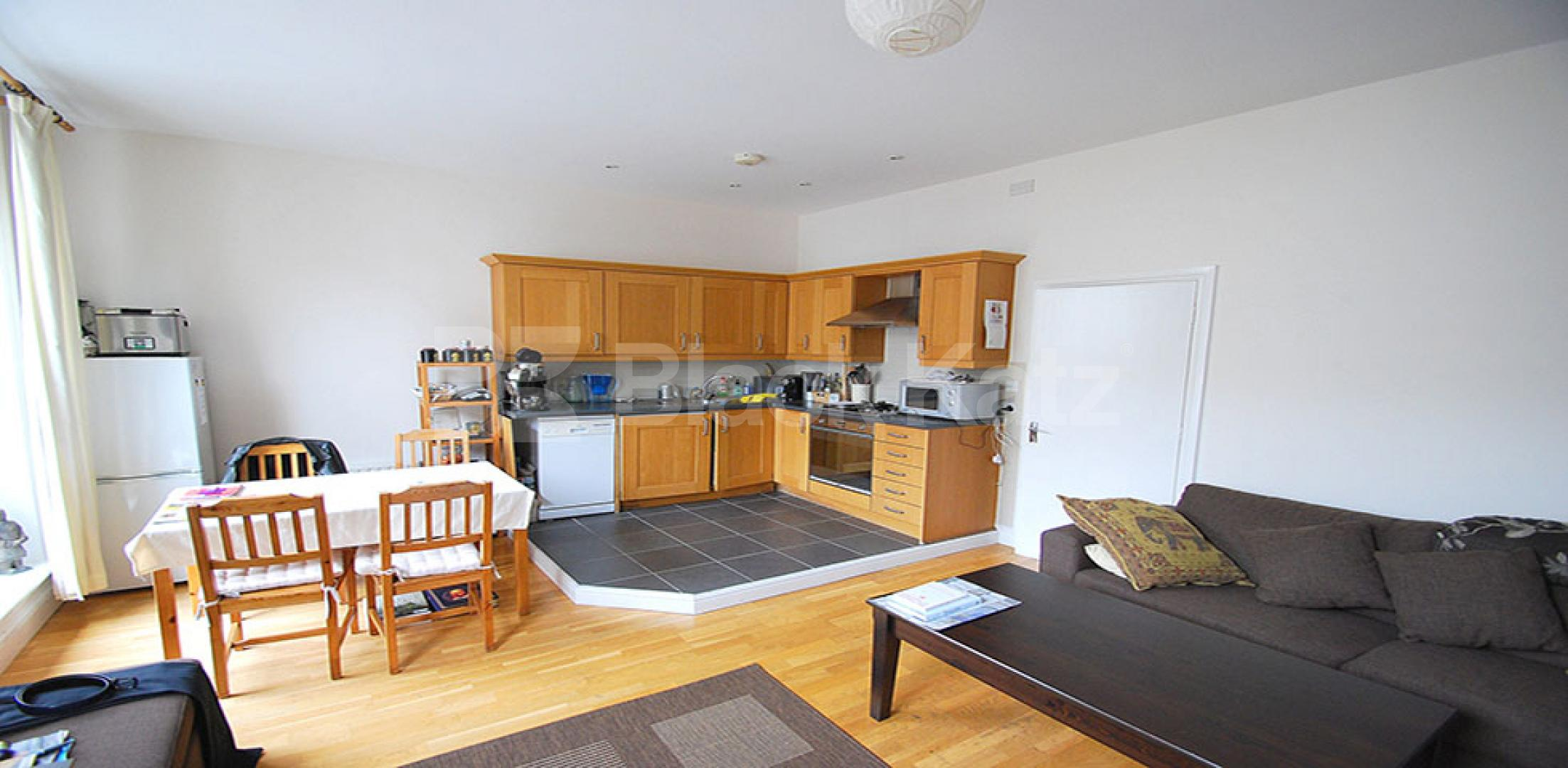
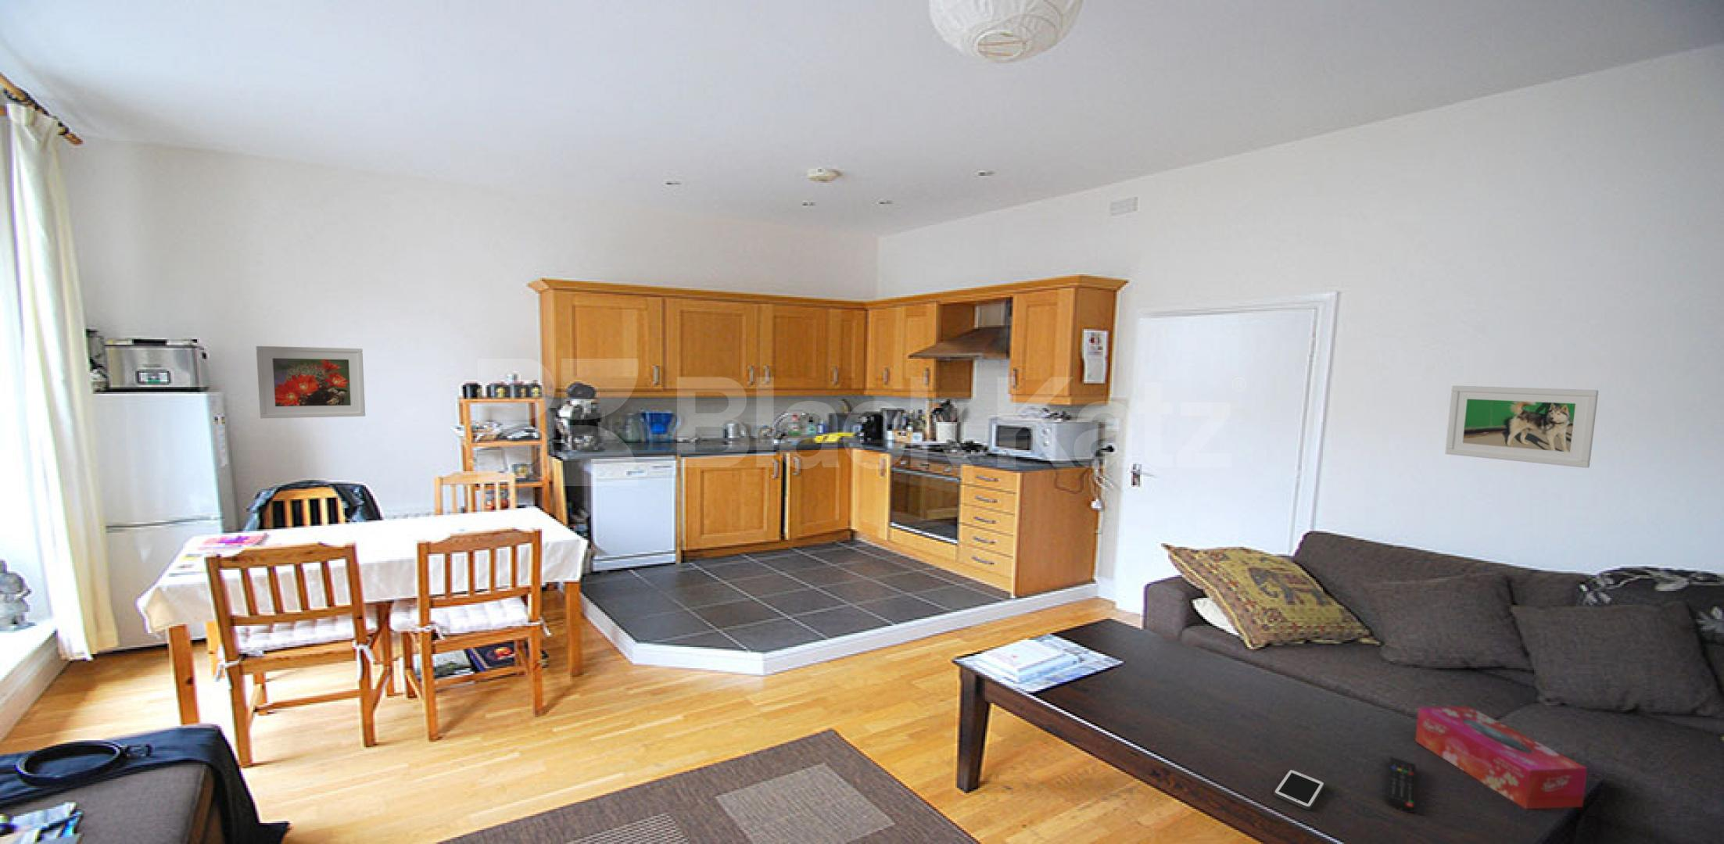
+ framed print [256,345,366,419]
+ tissue box [1414,706,1588,810]
+ cell phone [1273,768,1325,810]
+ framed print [1444,386,1599,469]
+ remote control [1386,756,1417,813]
